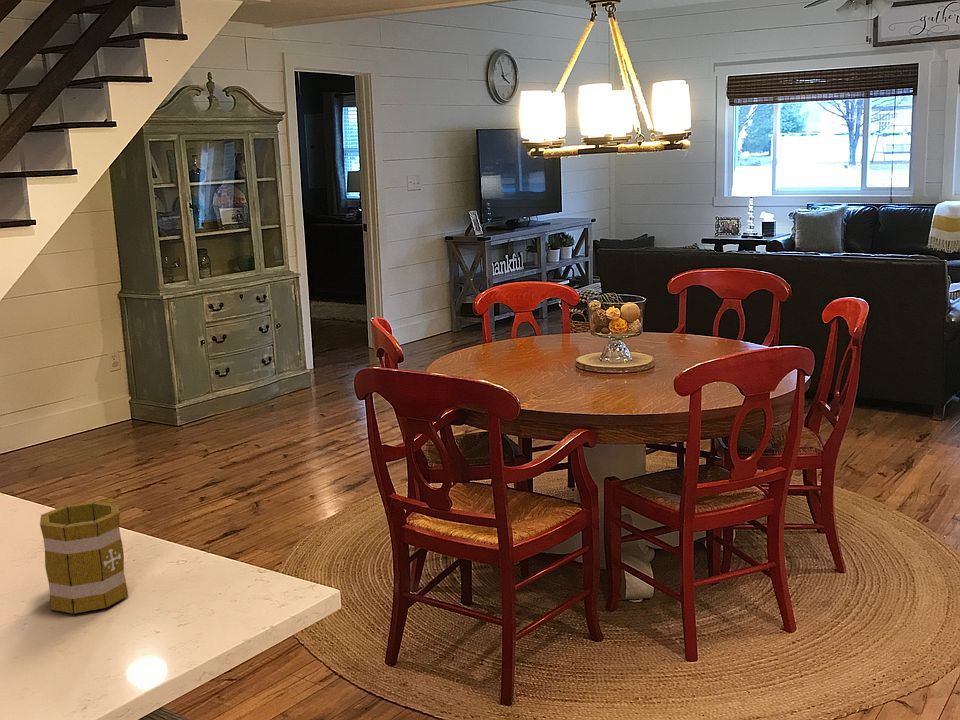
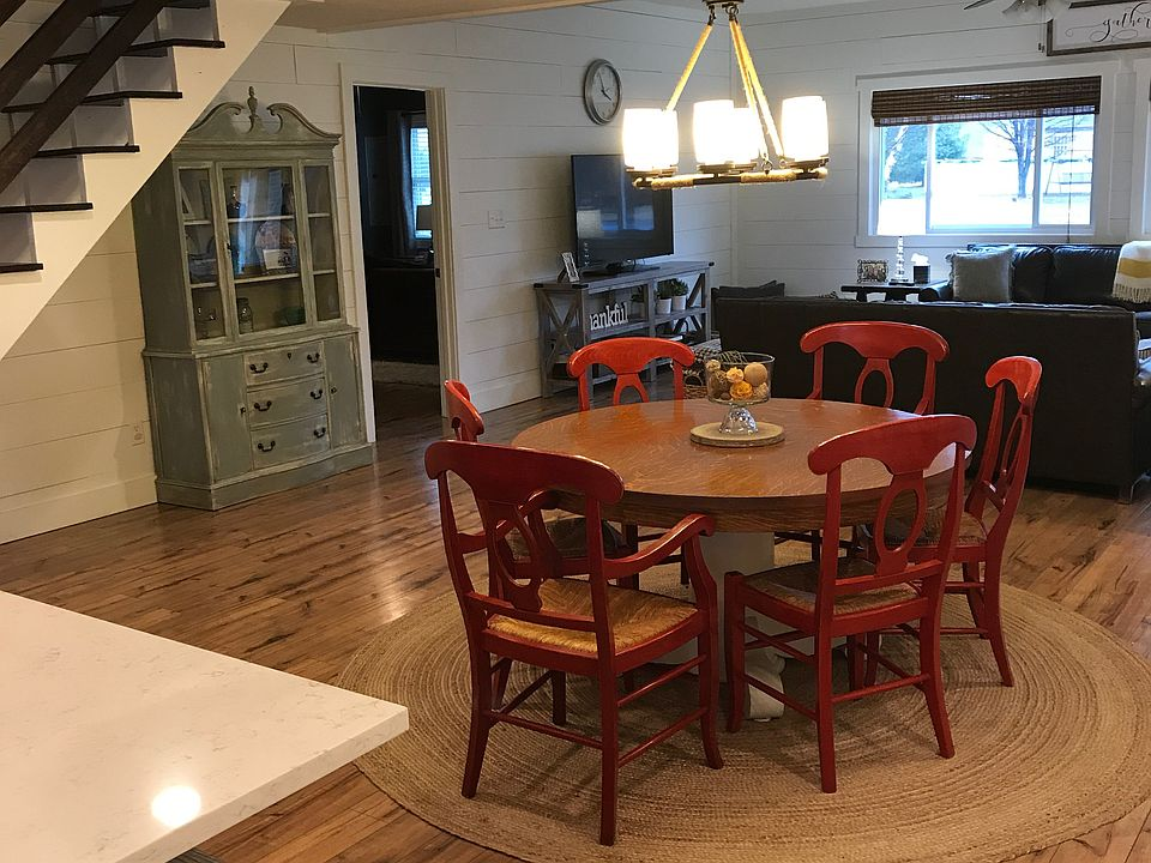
- mug [39,499,129,615]
